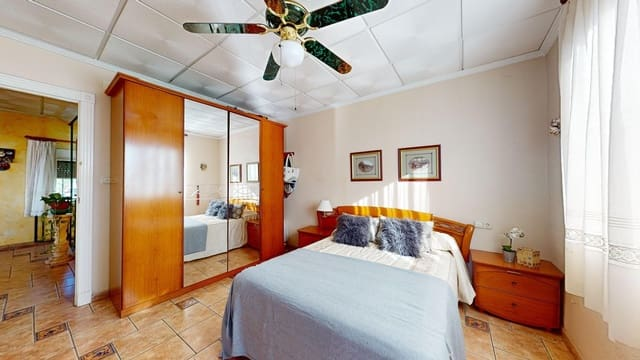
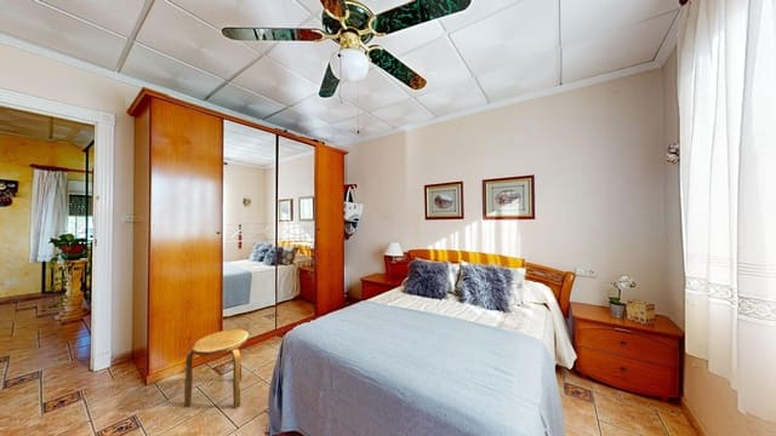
+ stool [183,328,250,409]
